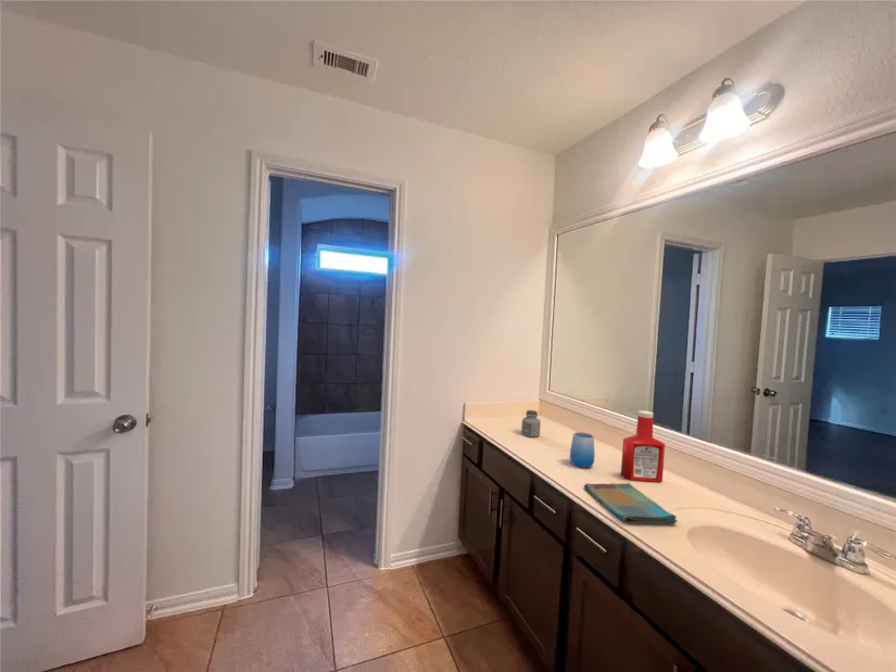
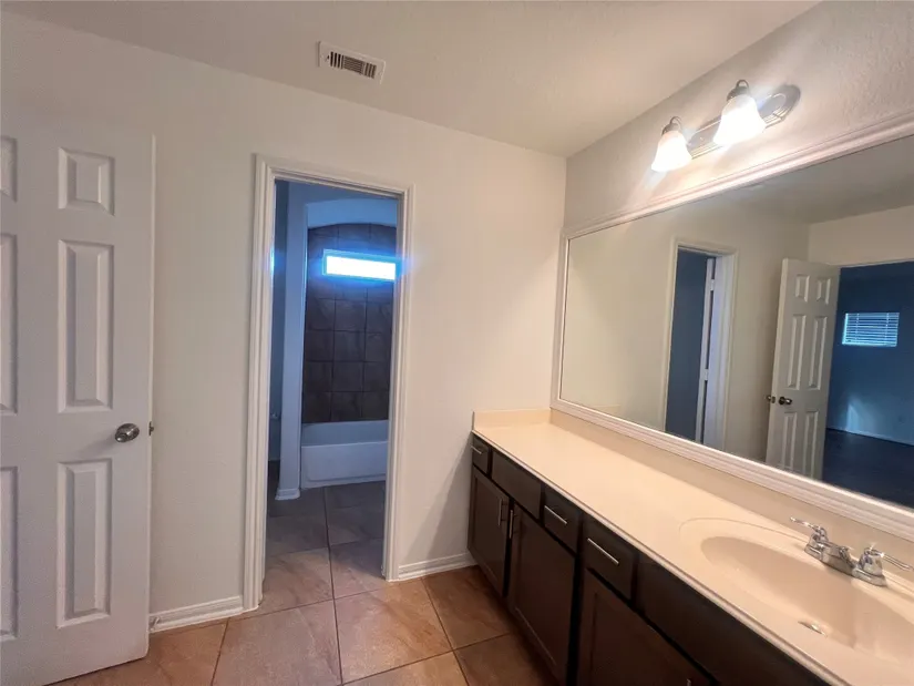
- soap bottle [620,409,666,483]
- dish towel [583,482,679,525]
- jar [520,409,542,439]
- cup [569,431,596,469]
